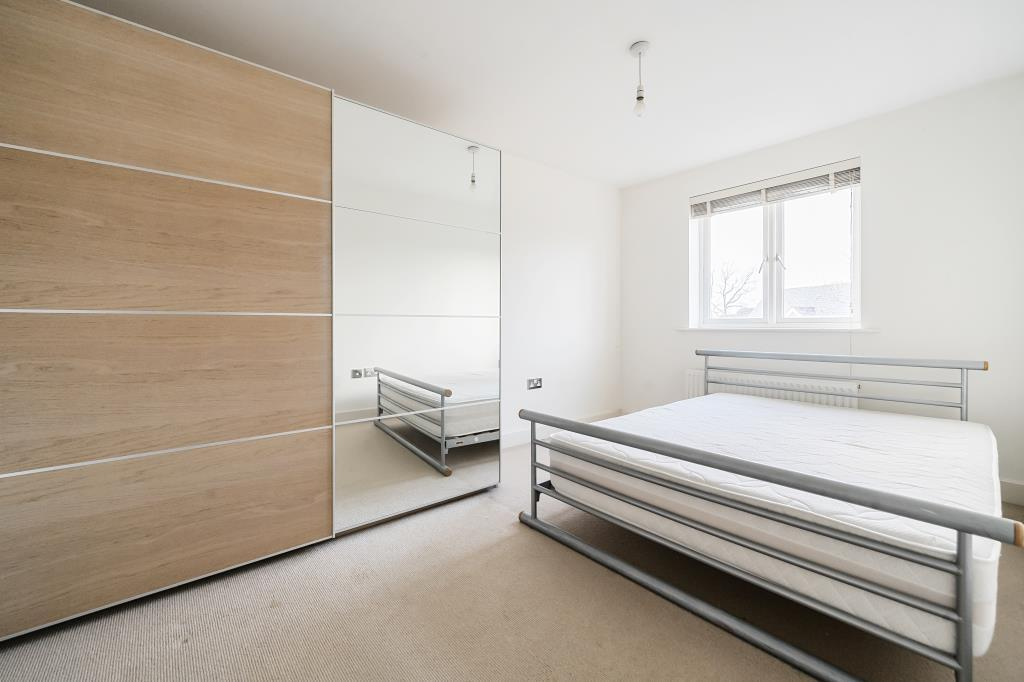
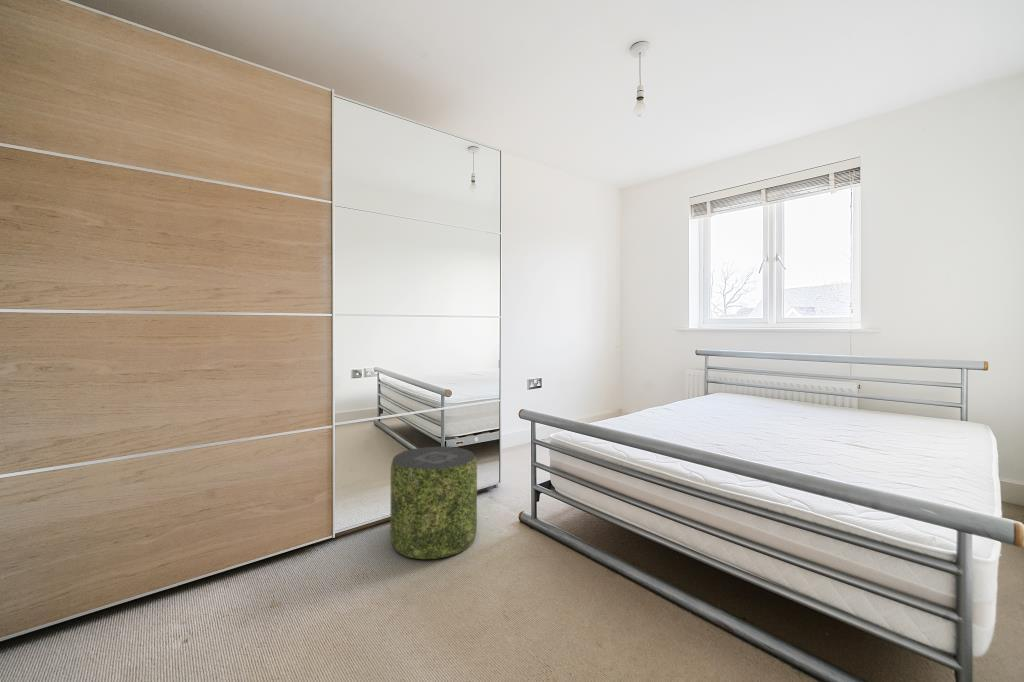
+ pouf [390,445,478,560]
